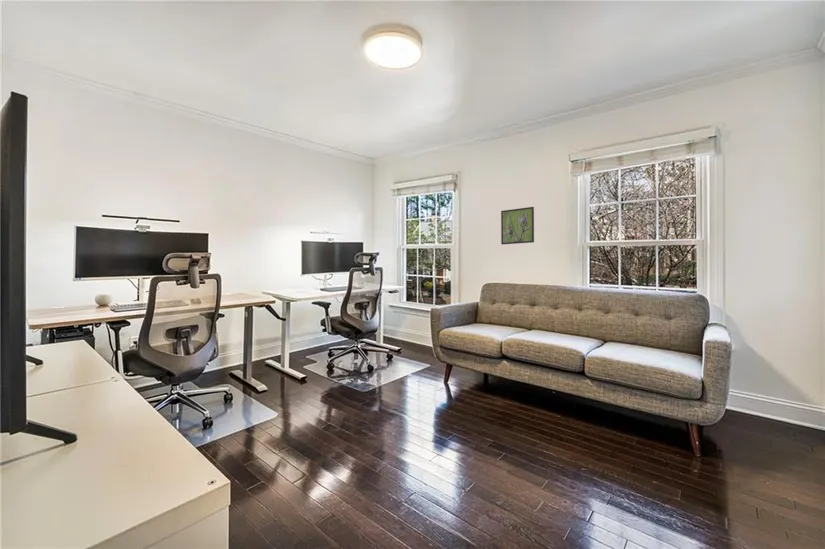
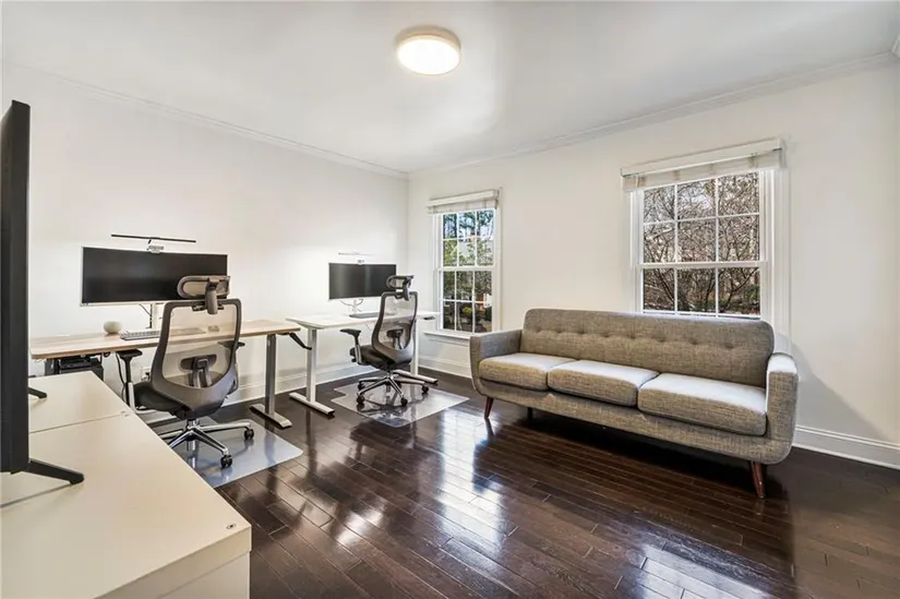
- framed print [500,206,535,245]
